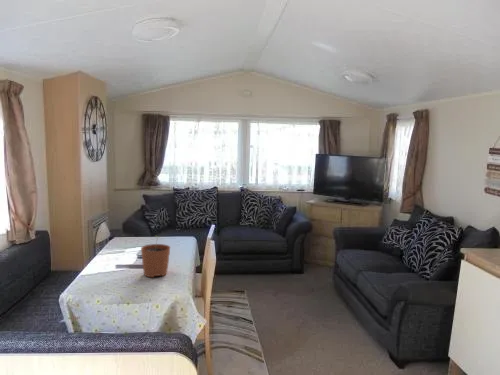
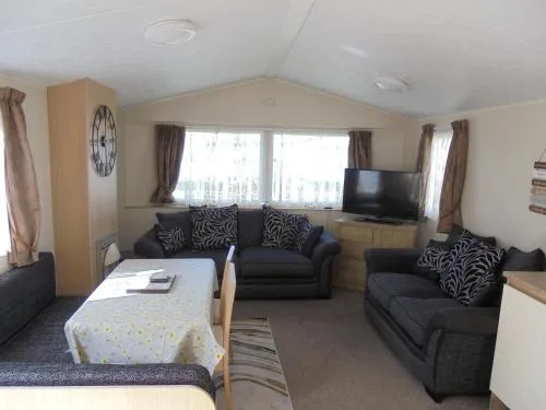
- plant pot [140,235,171,278]
